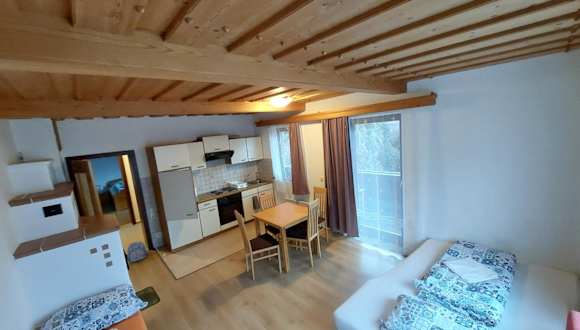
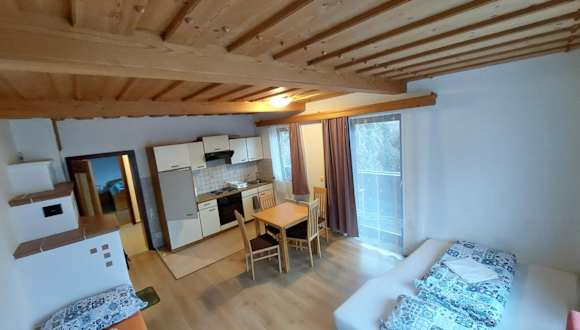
- backpack [126,240,149,263]
